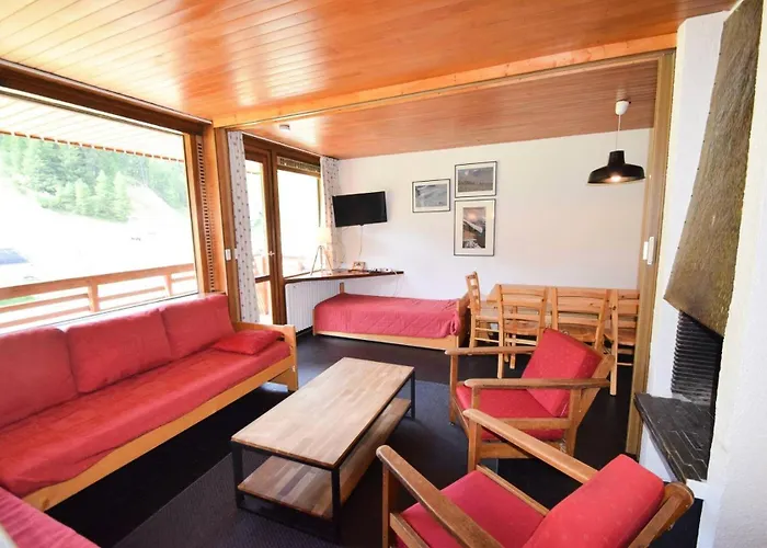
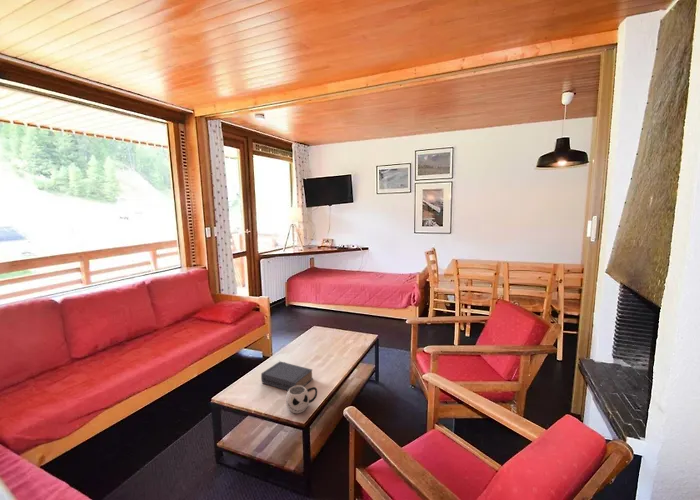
+ mug [285,386,318,414]
+ book [260,361,314,392]
